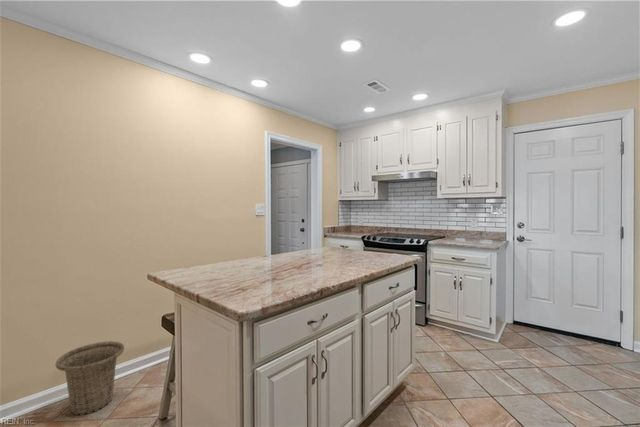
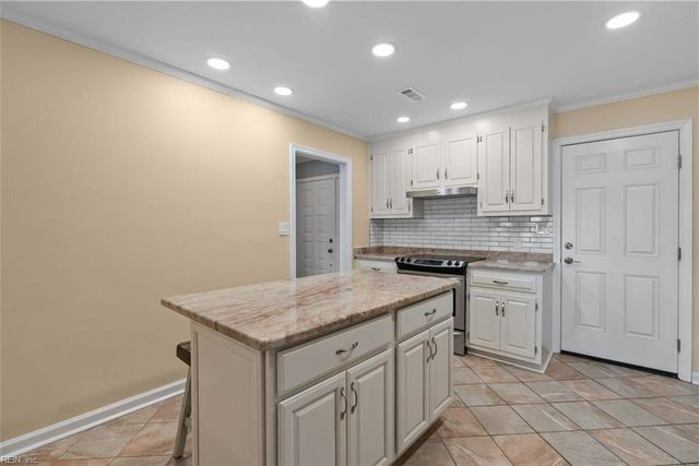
- basket [55,340,125,416]
